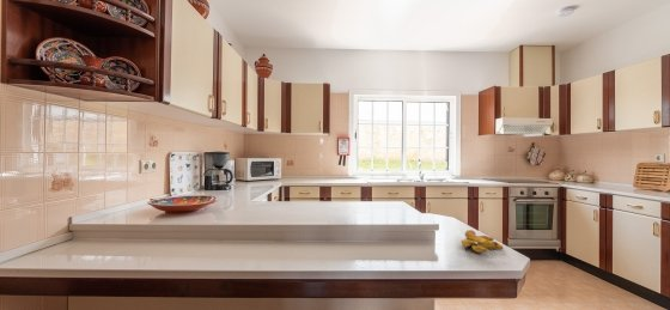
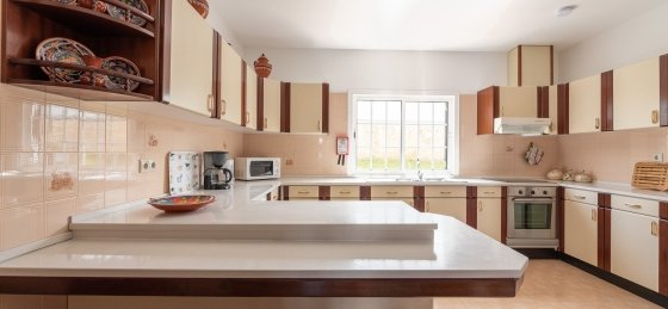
- banana [461,229,505,254]
